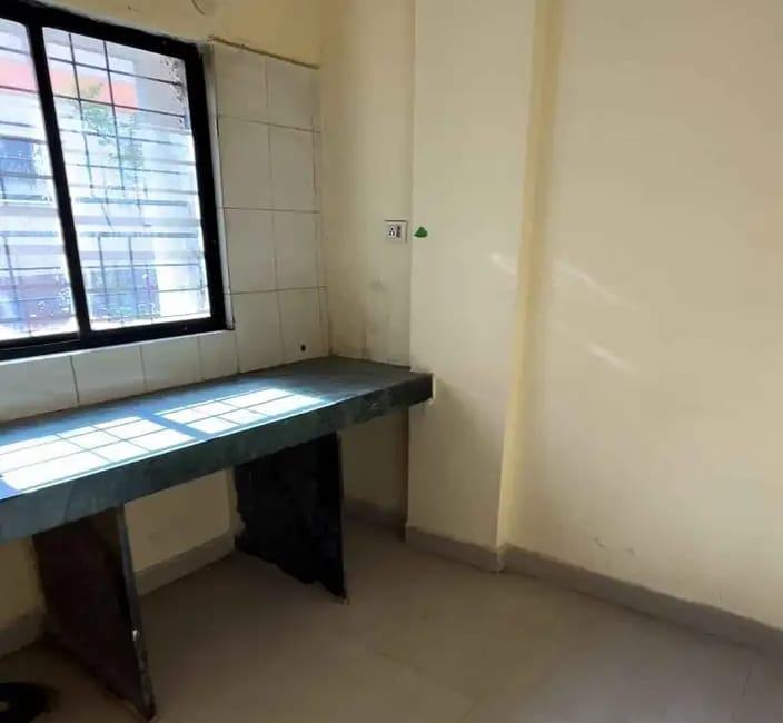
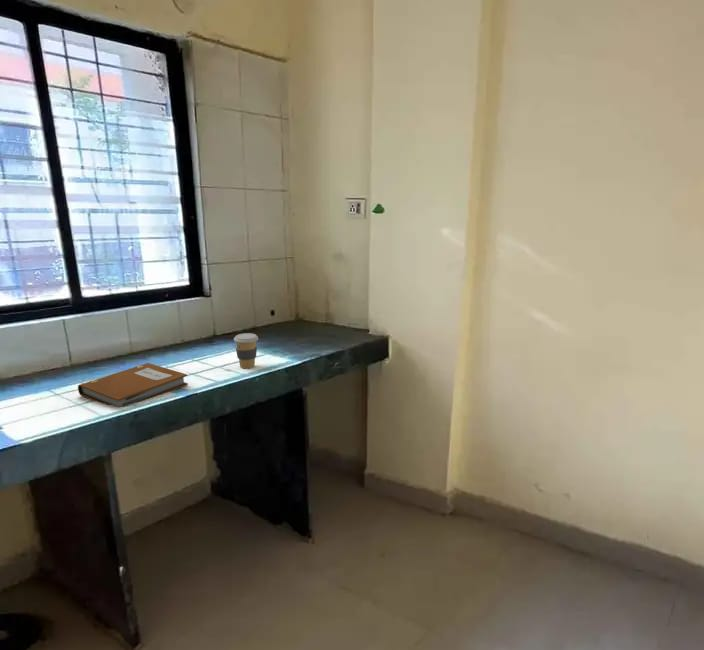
+ notebook [77,362,189,408]
+ coffee cup [233,332,259,370]
